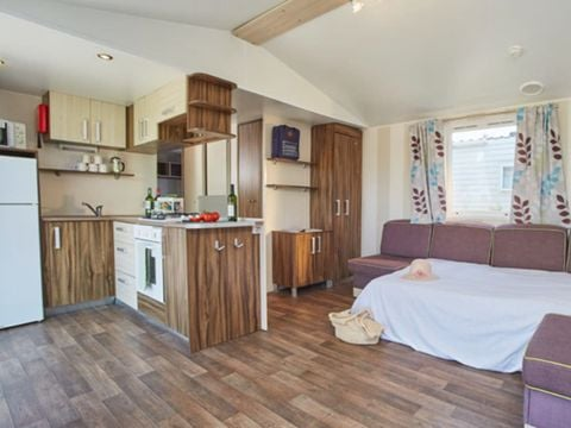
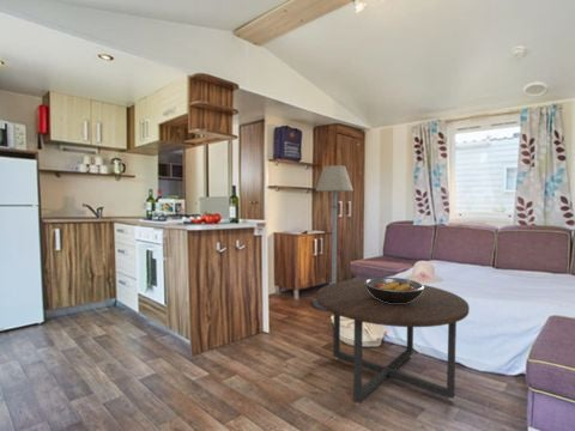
+ coffee table [315,279,471,406]
+ fruit bowl [364,277,424,303]
+ floor lamp [311,164,355,312]
